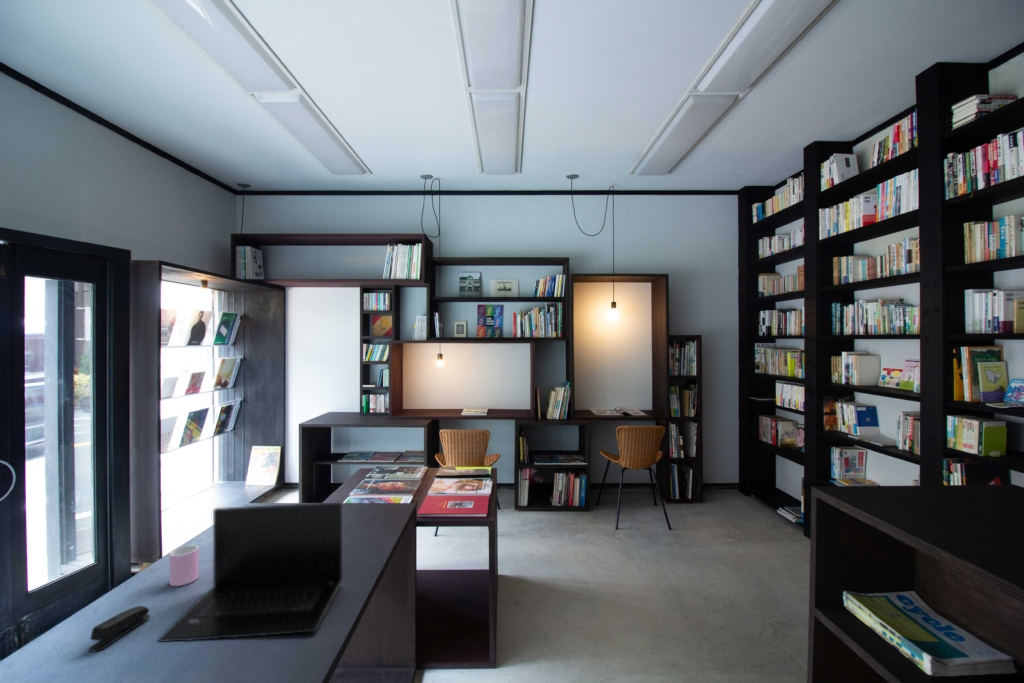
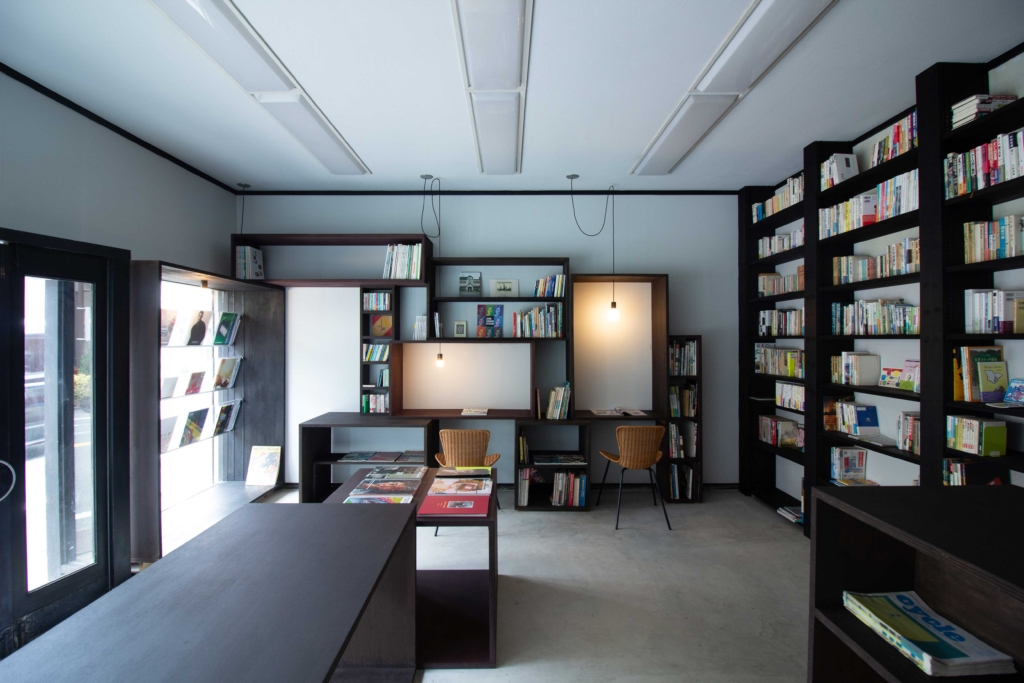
- cup [168,544,200,587]
- stapler [88,605,151,652]
- laptop [157,502,344,643]
